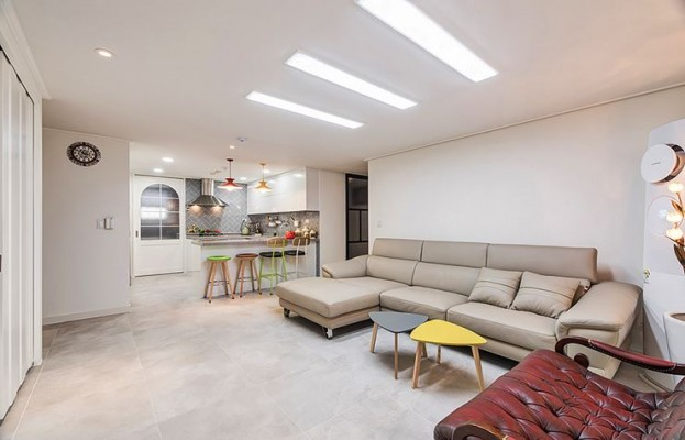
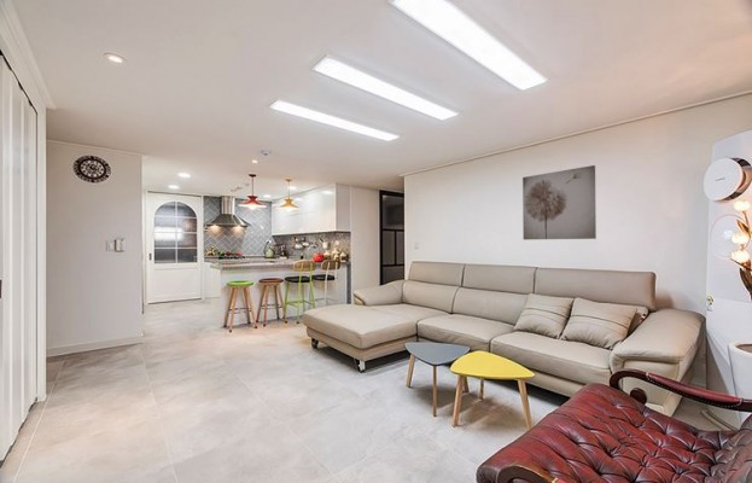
+ wall art [521,164,597,240]
